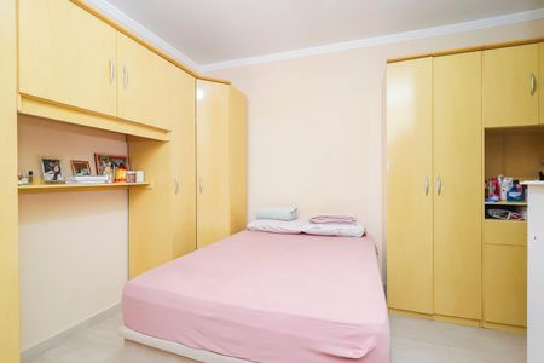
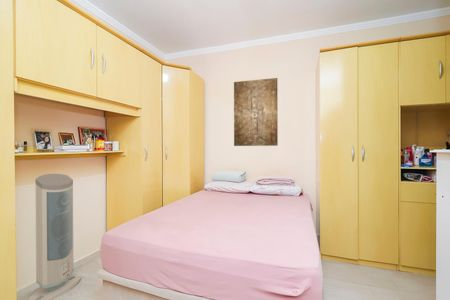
+ wall art [233,77,279,147]
+ air purifier [27,173,82,300]
